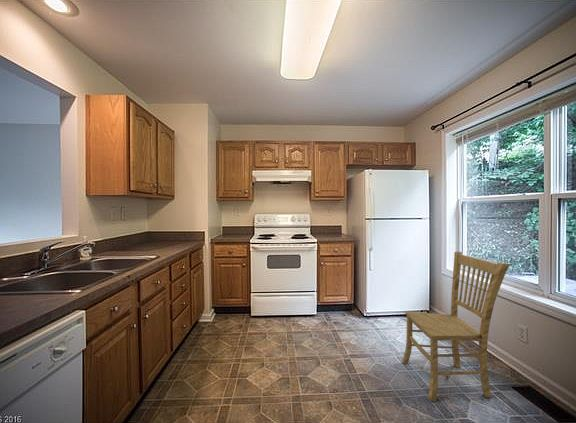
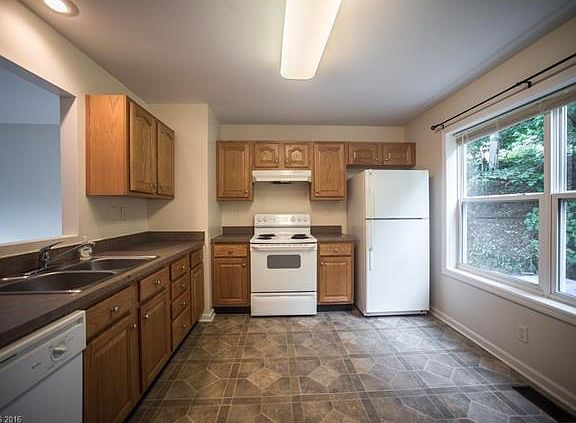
- dining chair [401,250,511,402]
